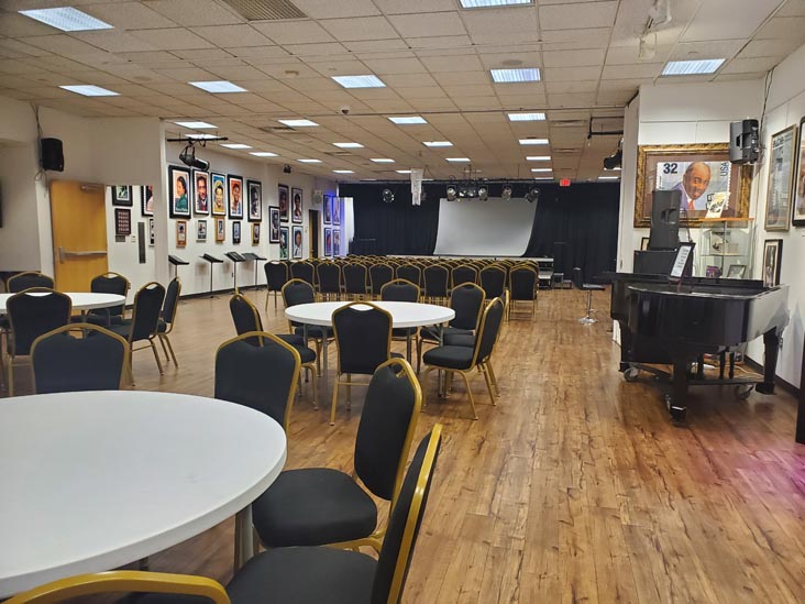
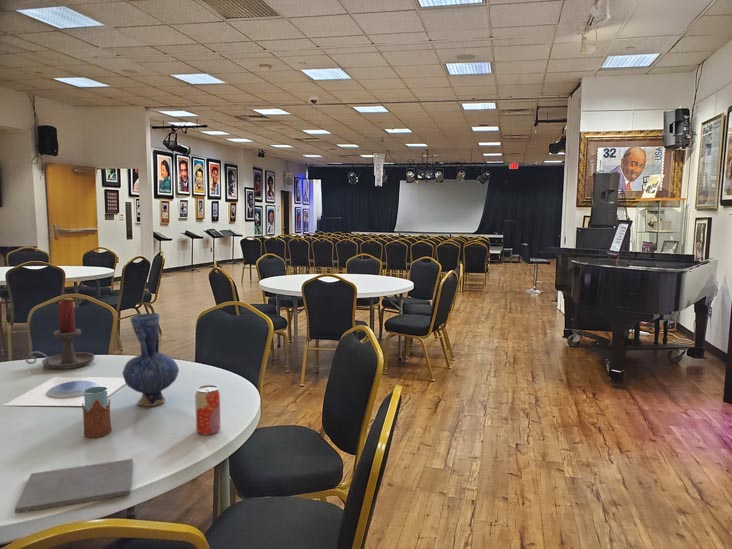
+ notepad [14,458,134,514]
+ candle holder [25,299,96,370]
+ beverage can [194,384,221,436]
+ vase [121,312,180,407]
+ drinking glass [81,387,112,438]
+ plate [4,376,126,407]
